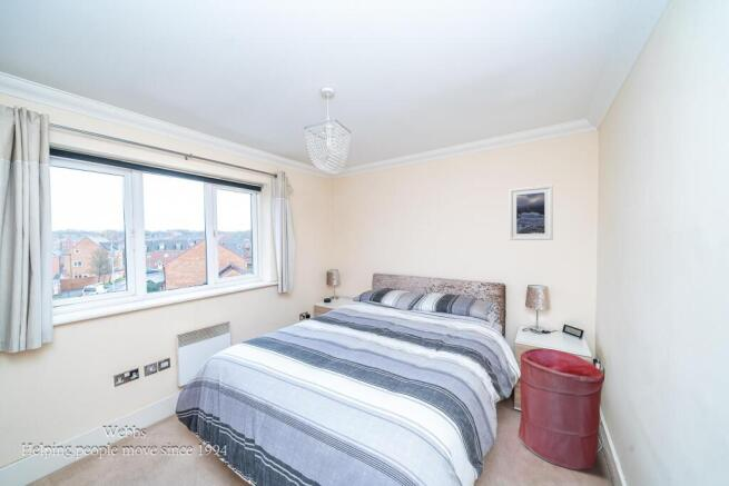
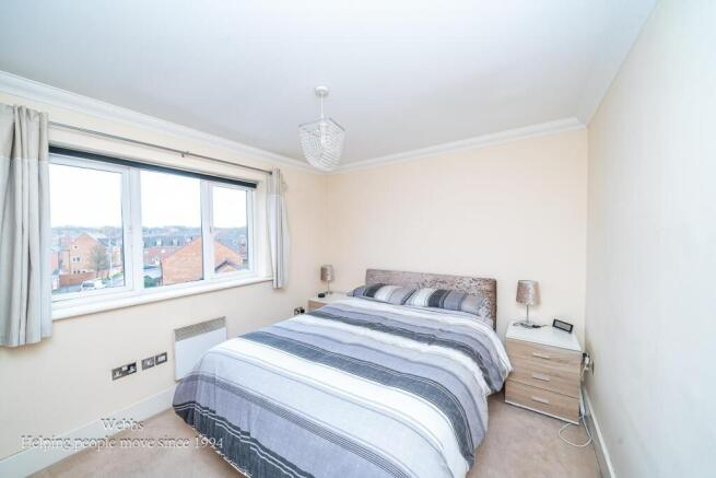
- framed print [509,184,554,241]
- laundry hamper [518,347,605,470]
